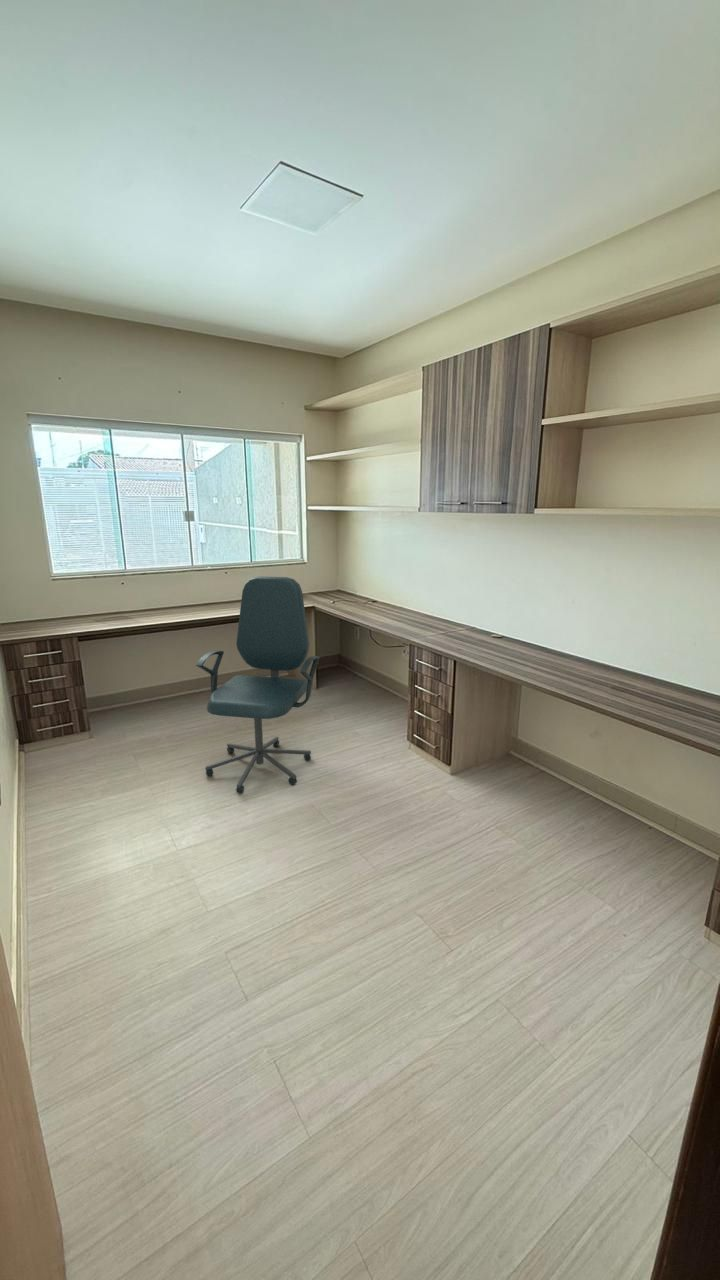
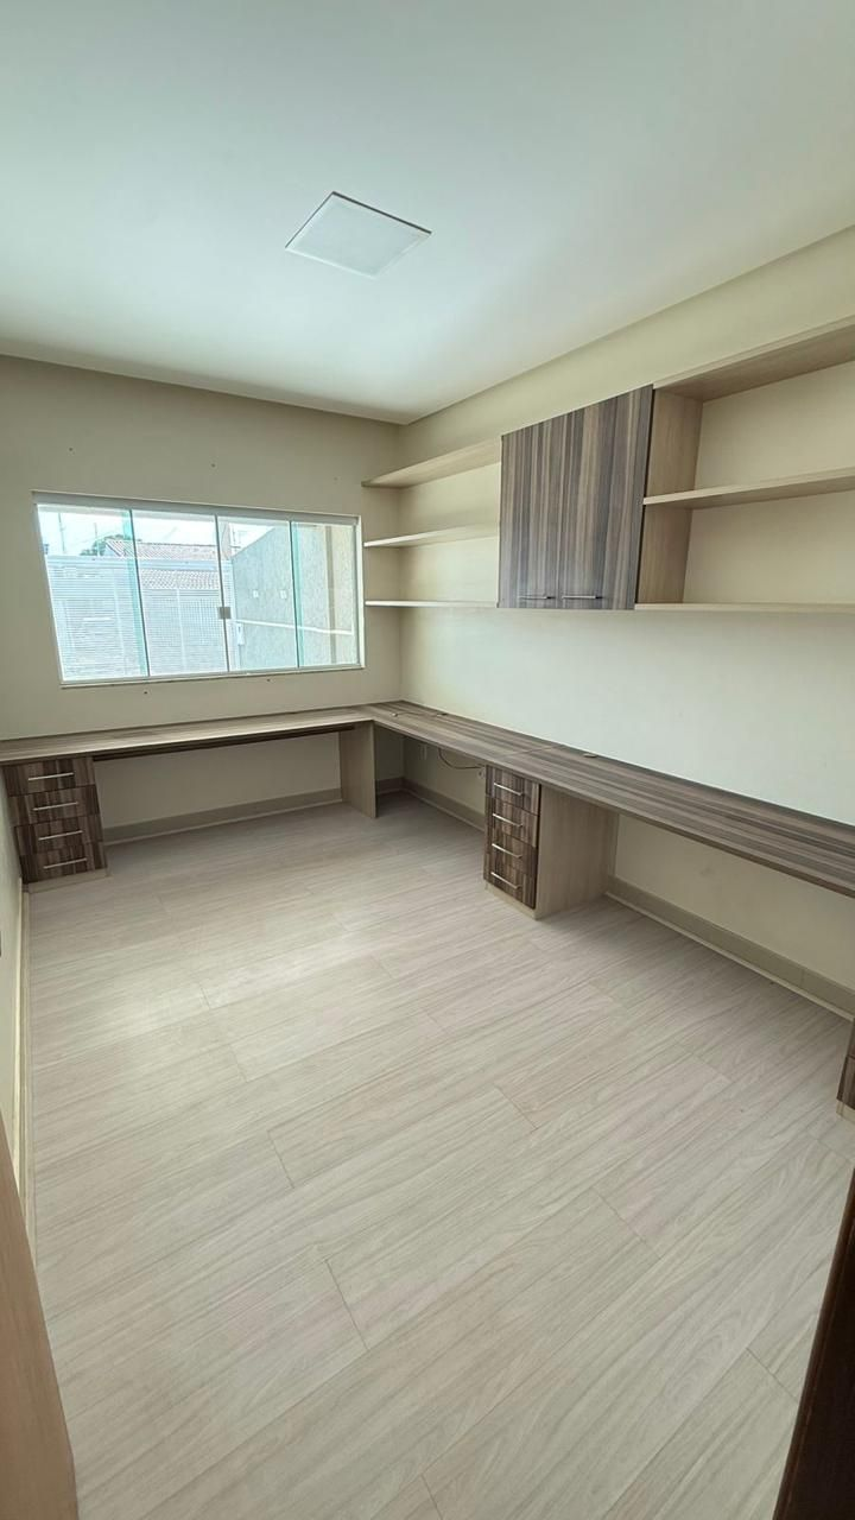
- office chair [195,575,321,794]
